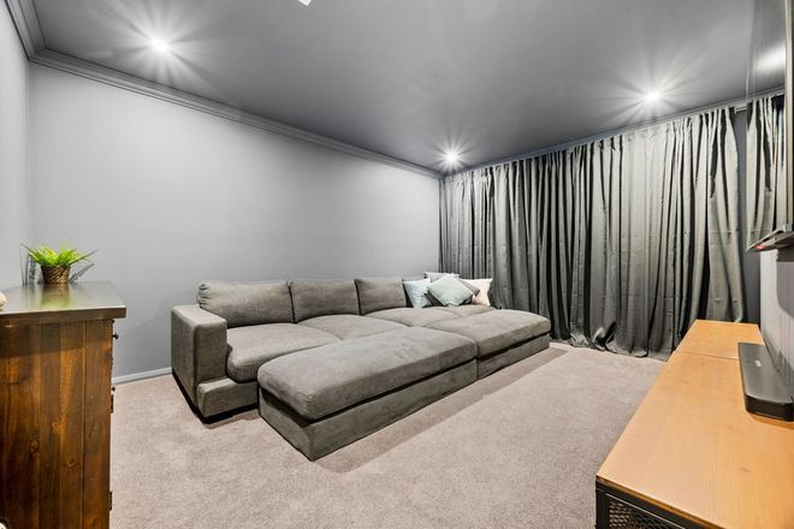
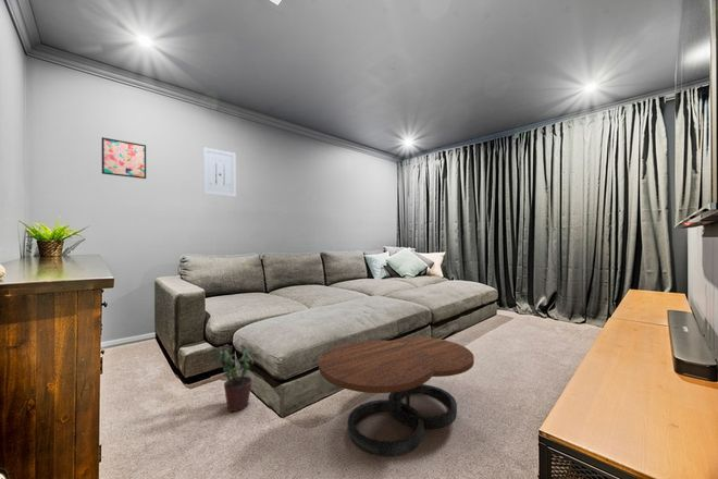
+ potted plant [215,343,255,413]
+ wall art [101,136,147,180]
+ coffee table [318,336,475,456]
+ wall art [202,146,237,198]
